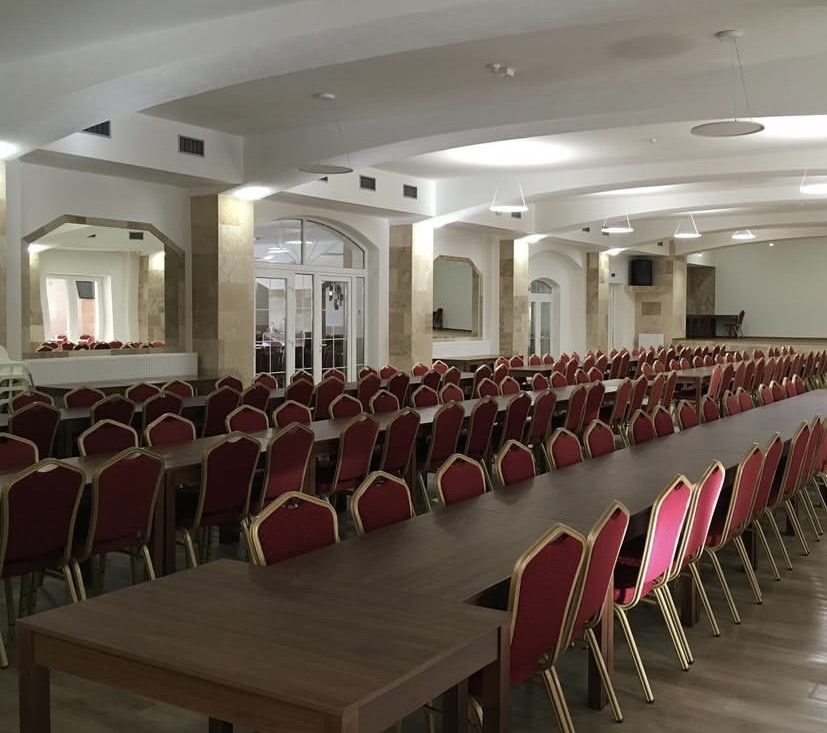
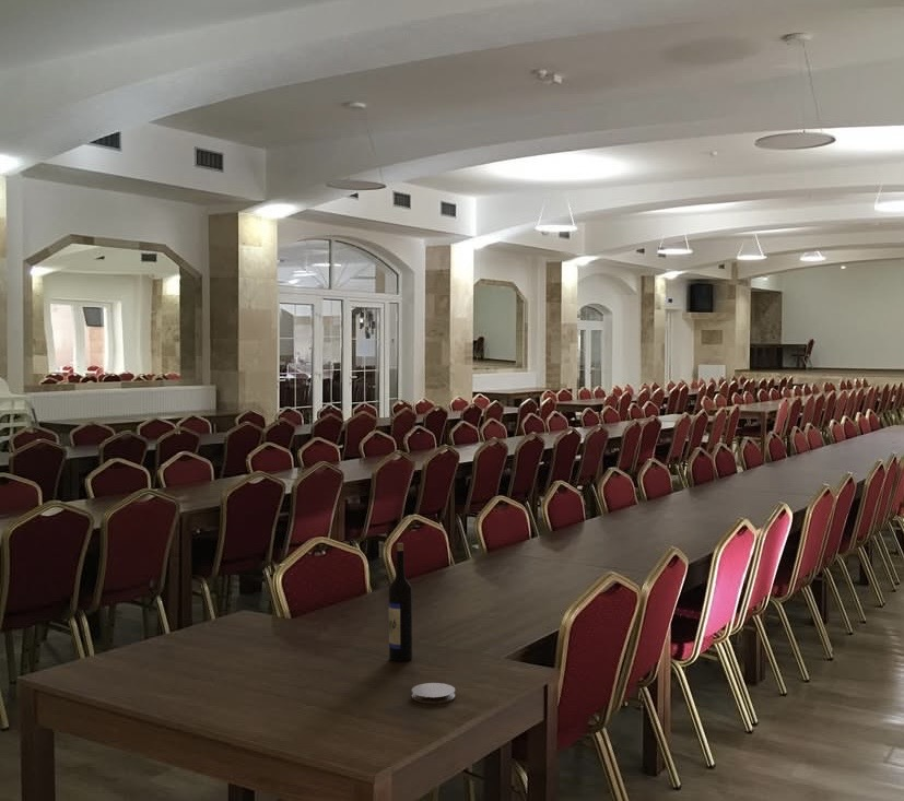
+ coaster [411,682,456,705]
+ wine bottle [388,542,413,662]
